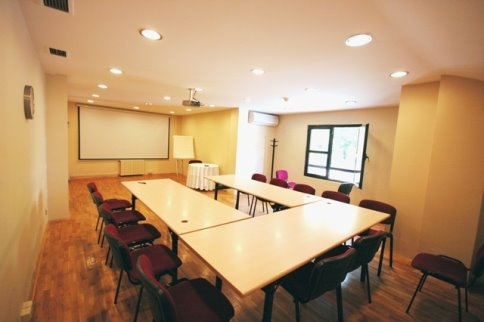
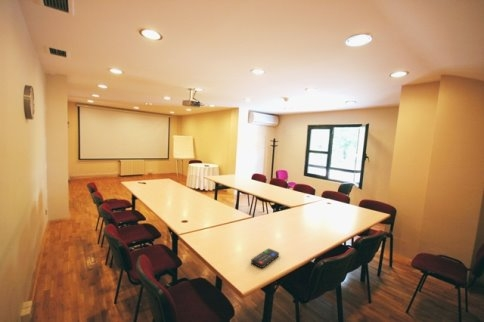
+ remote control [250,248,280,269]
